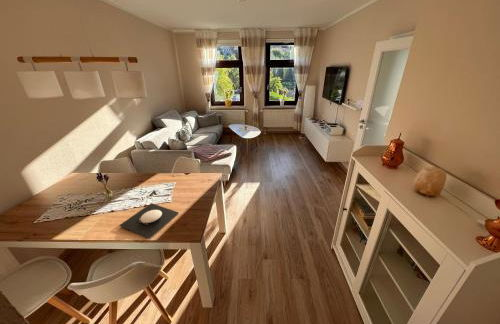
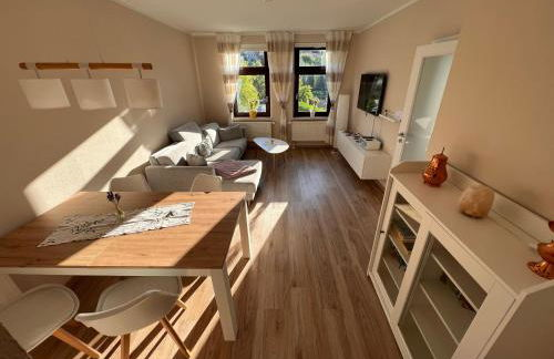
- plate [118,202,180,239]
